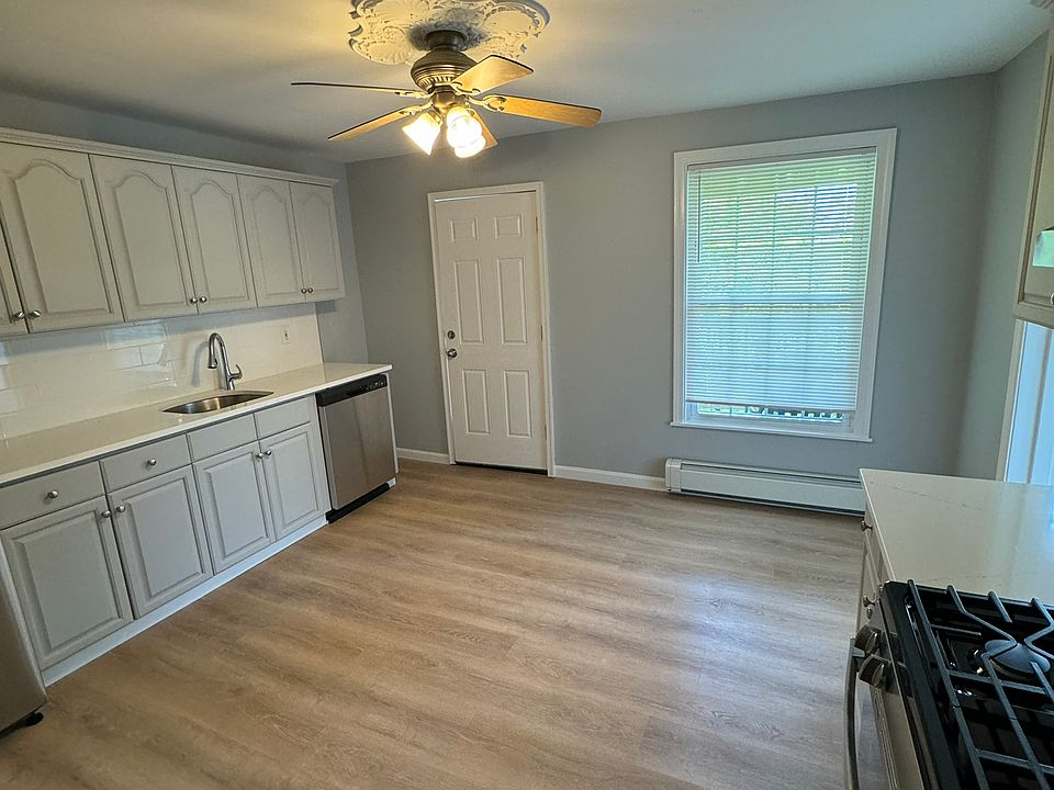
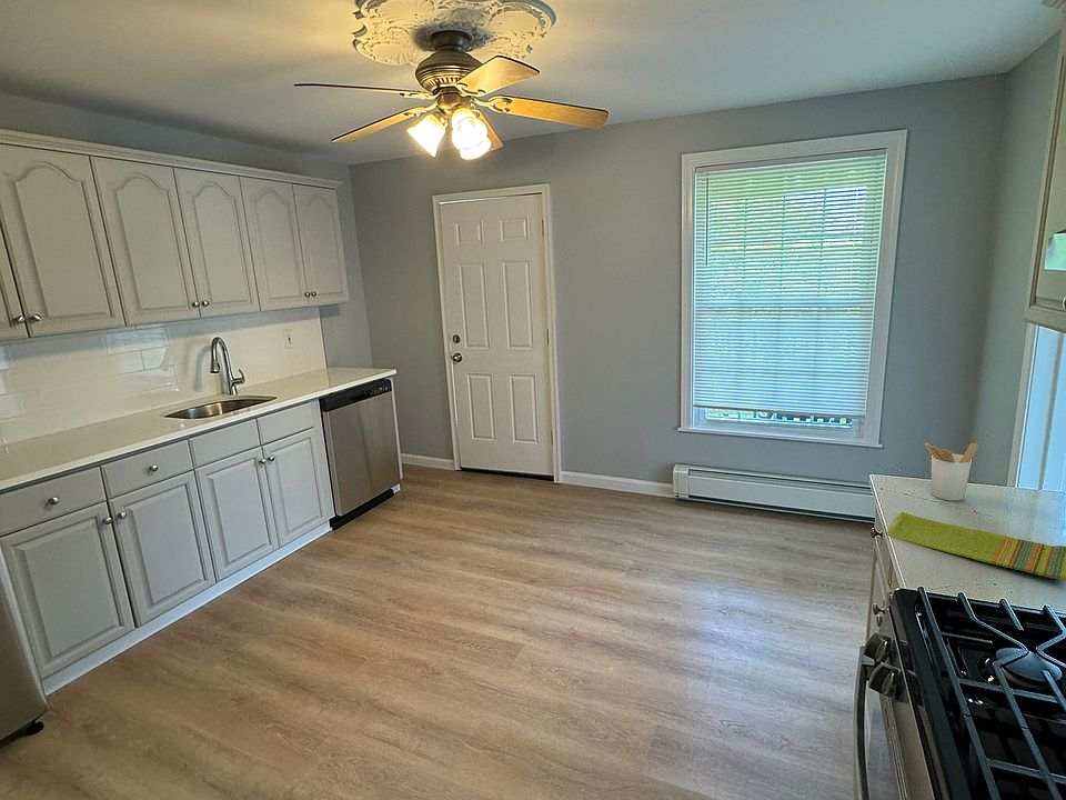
+ dish towel [886,511,1066,582]
+ utensil holder [924,442,979,502]
